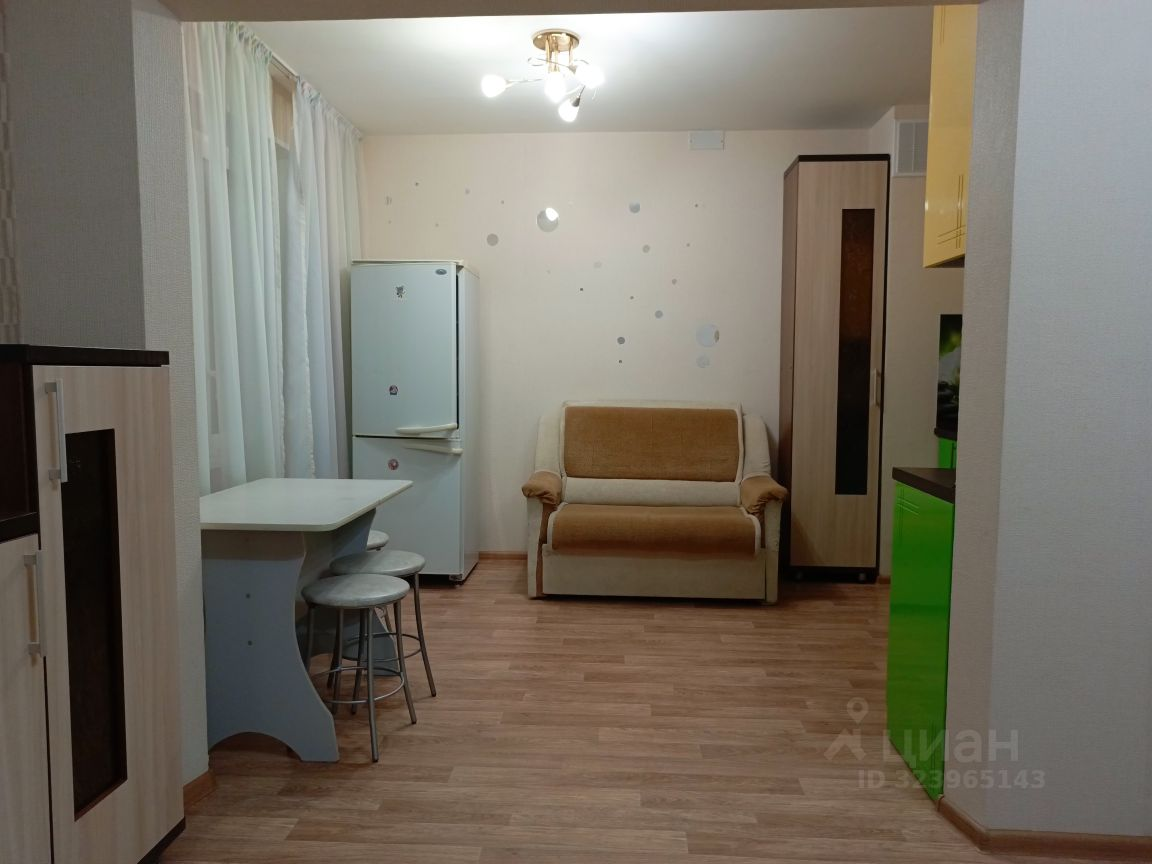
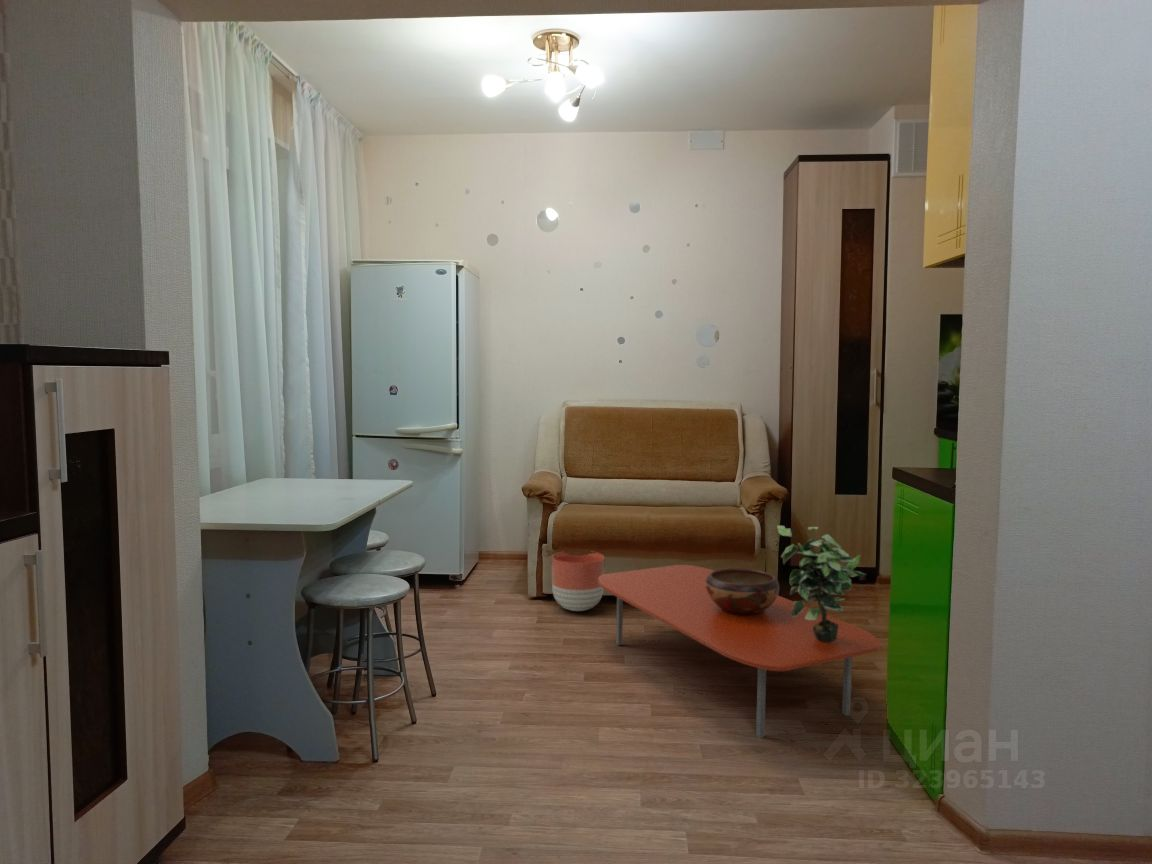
+ decorative bowl [705,567,780,615]
+ coffee table [598,564,882,739]
+ potted plant [776,525,868,642]
+ planter [551,551,605,612]
